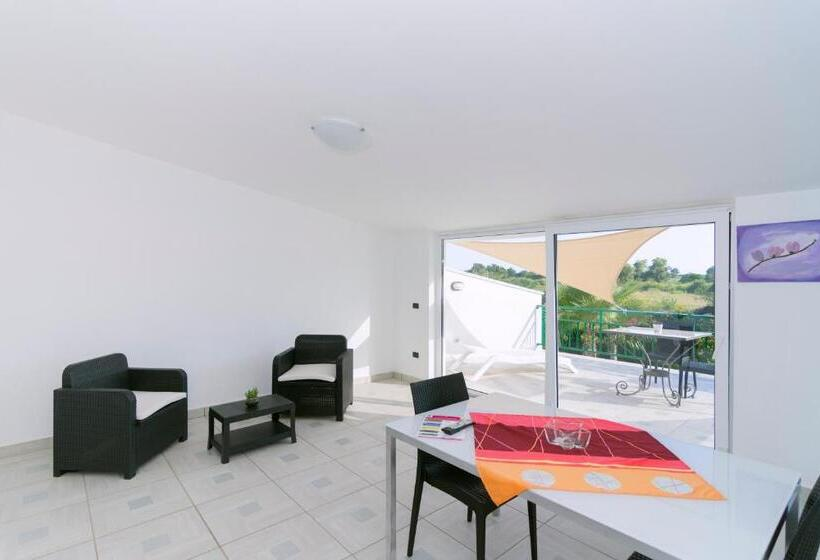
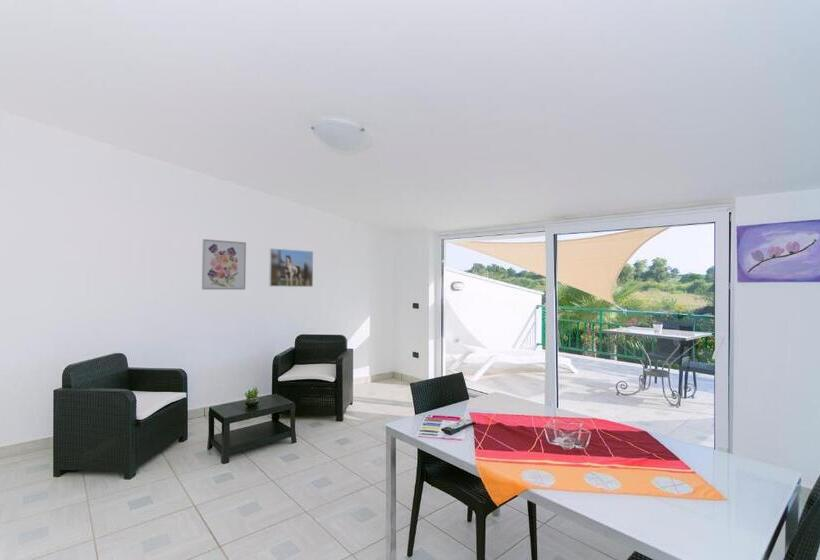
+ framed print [268,247,314,288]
+ wall art [201,238,247,291]
